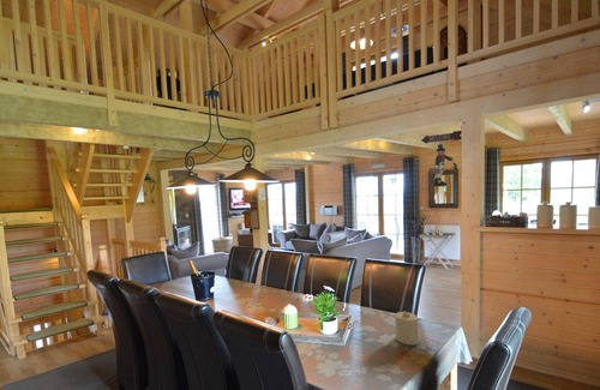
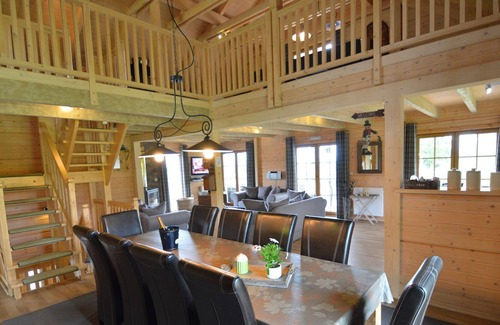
- candle [394,310,420,346]
